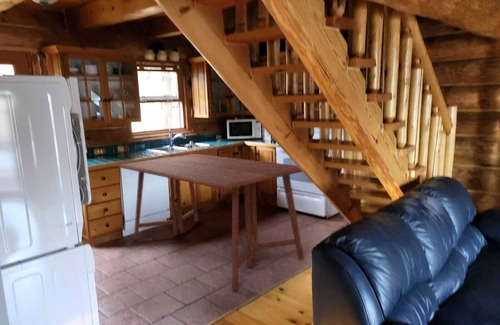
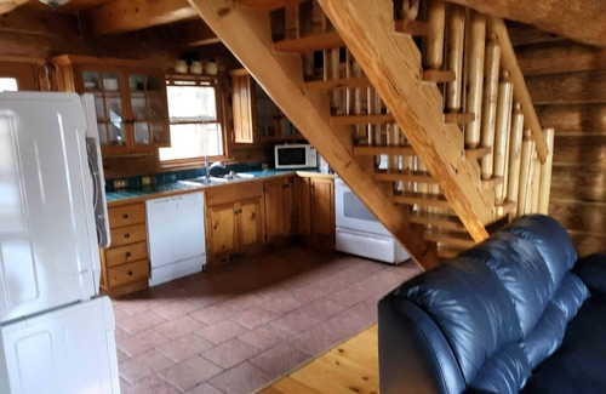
- dining table [118,153,305,291]
